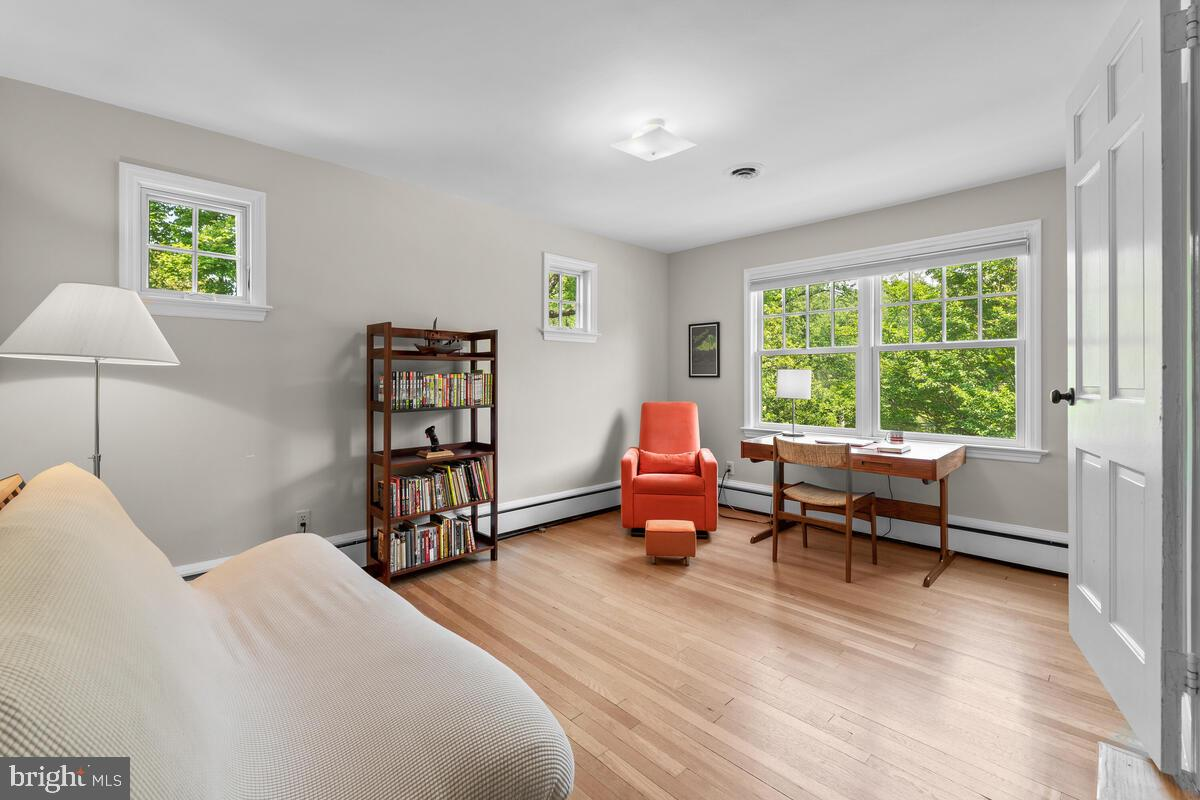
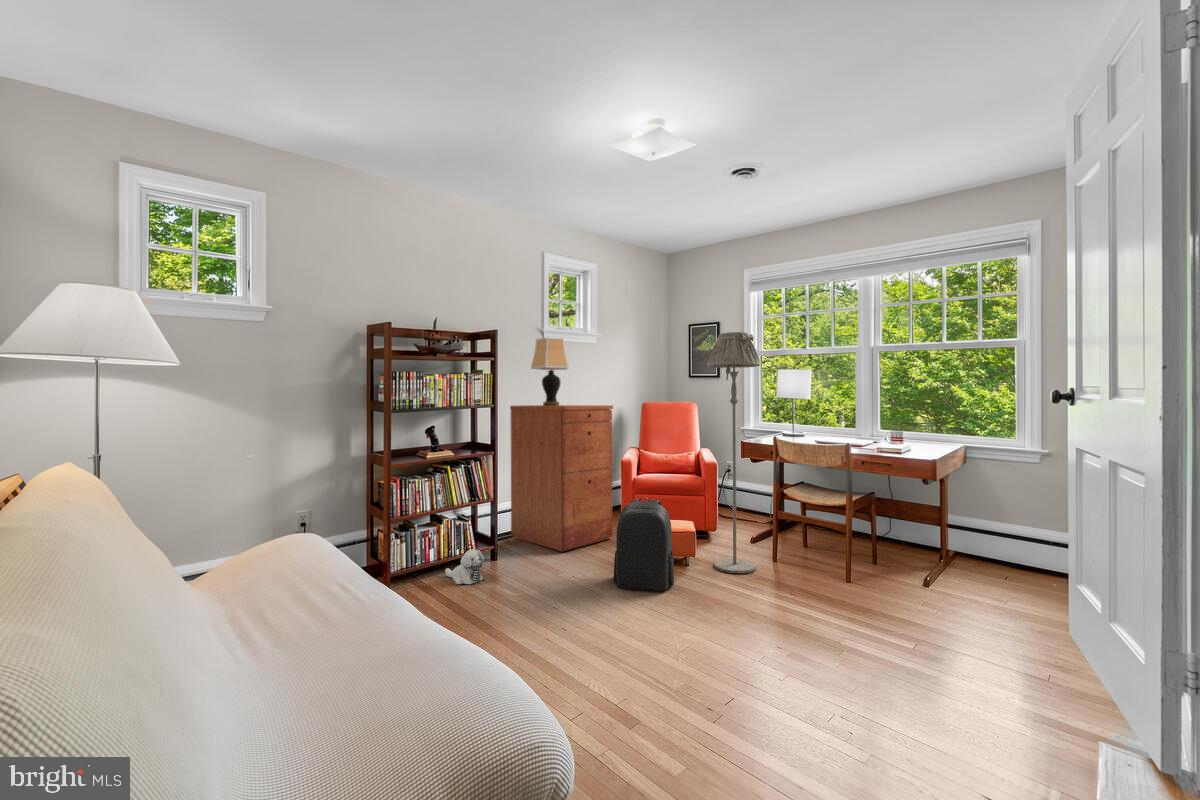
+ backpack [612,496,675,592]
+ floor lamp [706,331,762,574]
+ plush toy [444,548,485,585]
+ filing cabinet [509,404,614,553]
+ table lamp [529,337,570,406]
